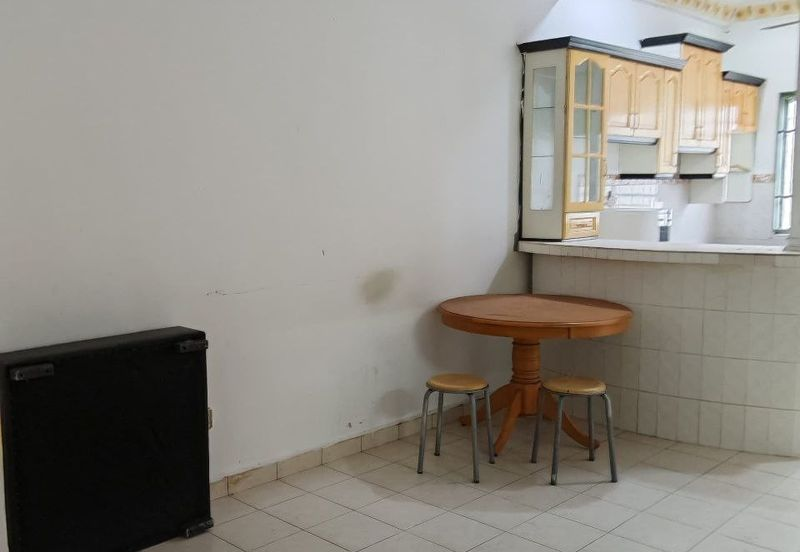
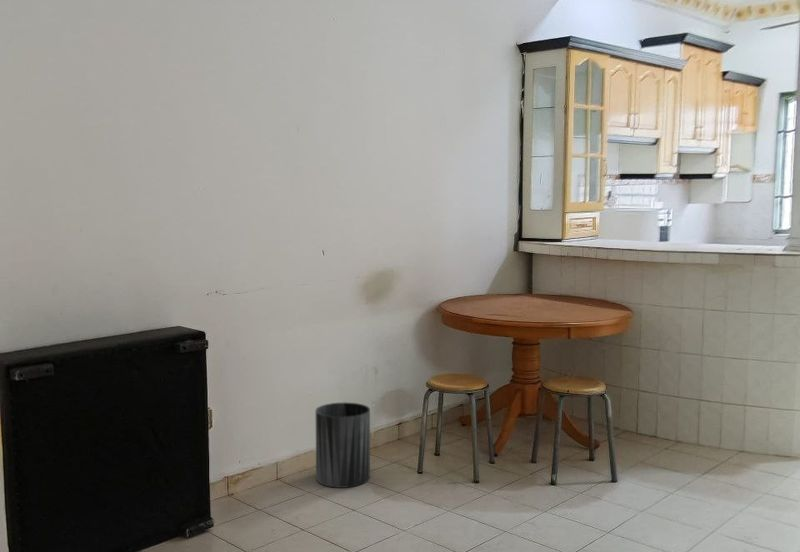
+ trash can [315,401,371,489]
